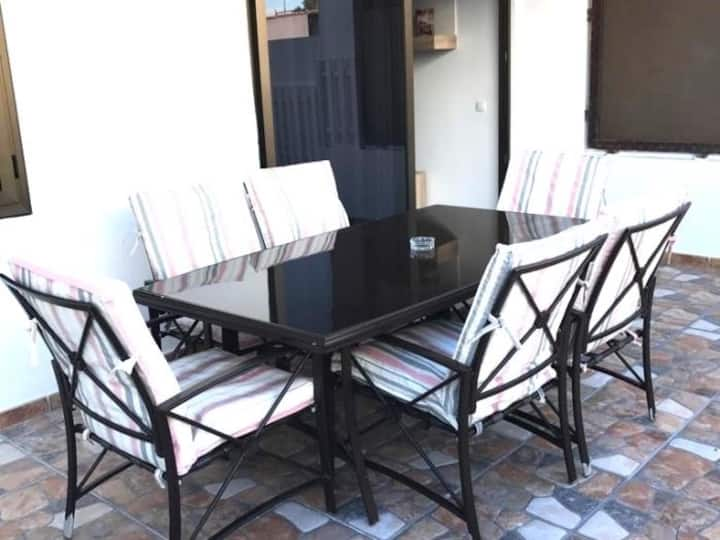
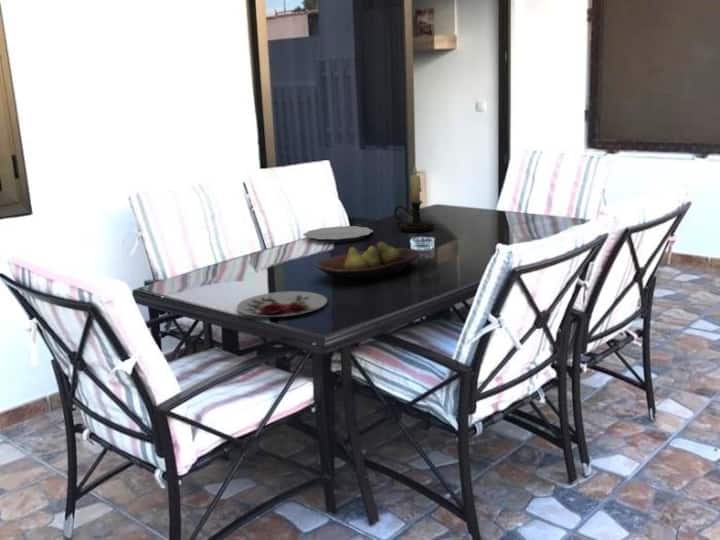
+ plate [236,290,328,318]
+ candle holder [393,164,435,233]
+ plate [302,225,374,244]
+ fruit bowl [315,241,421,285]
